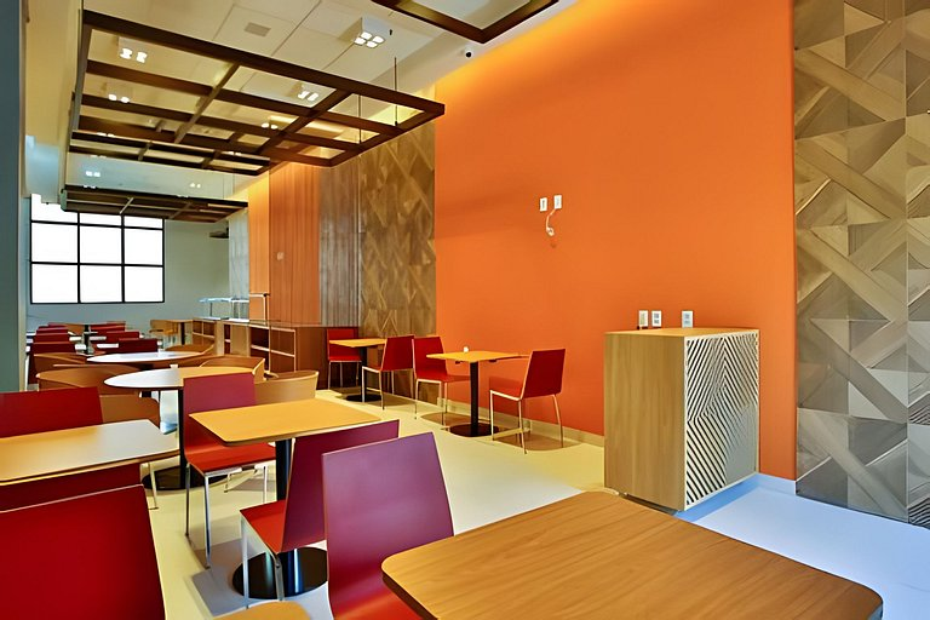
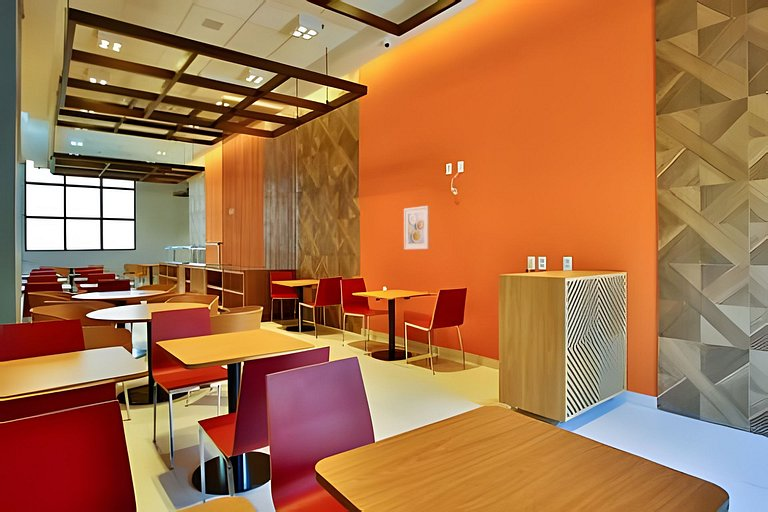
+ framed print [403,205,430,250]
